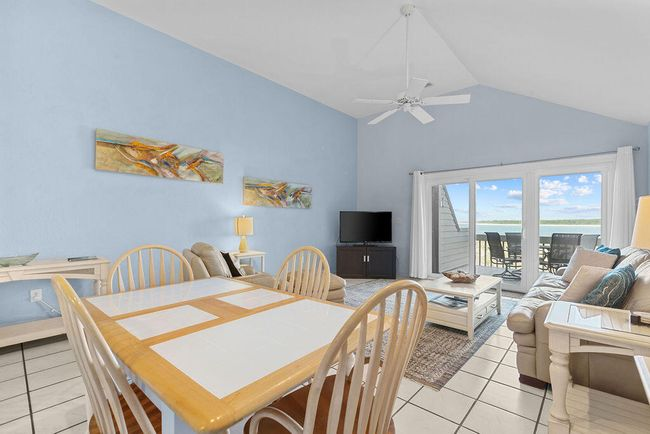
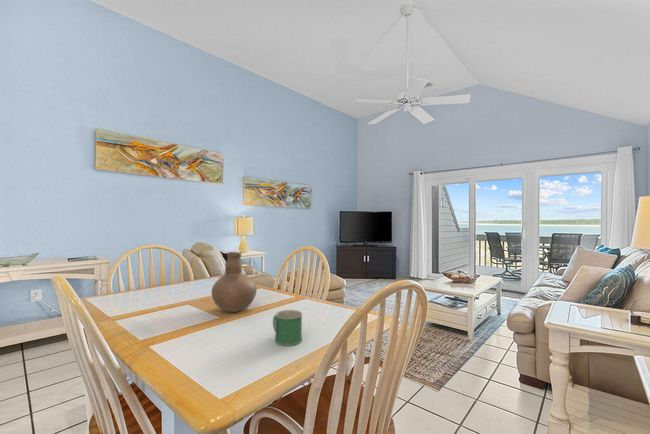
+ vase [210,251,258,313]
+ mug [272,309,303,346]
